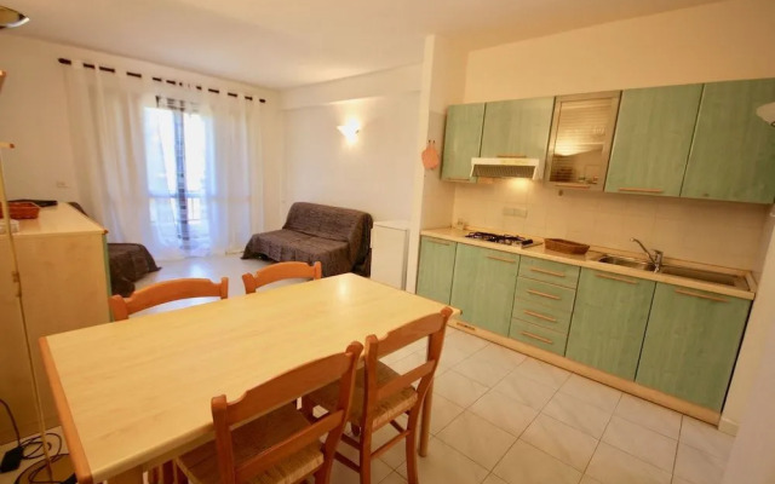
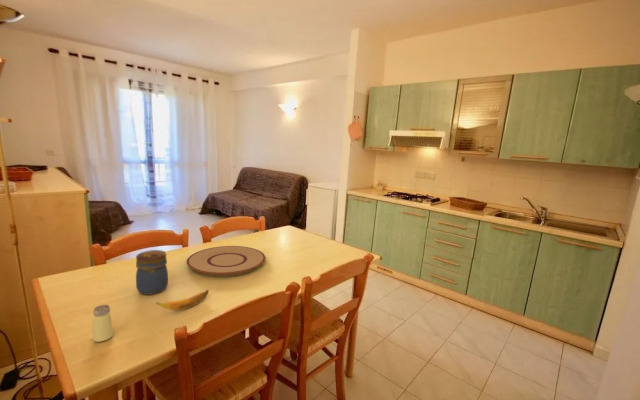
+ plate [186,245,266,277]
+ jar [135,249,169,296]
+ banana [155,289,210,312]
+ saltshaker [92,304,115,343]
